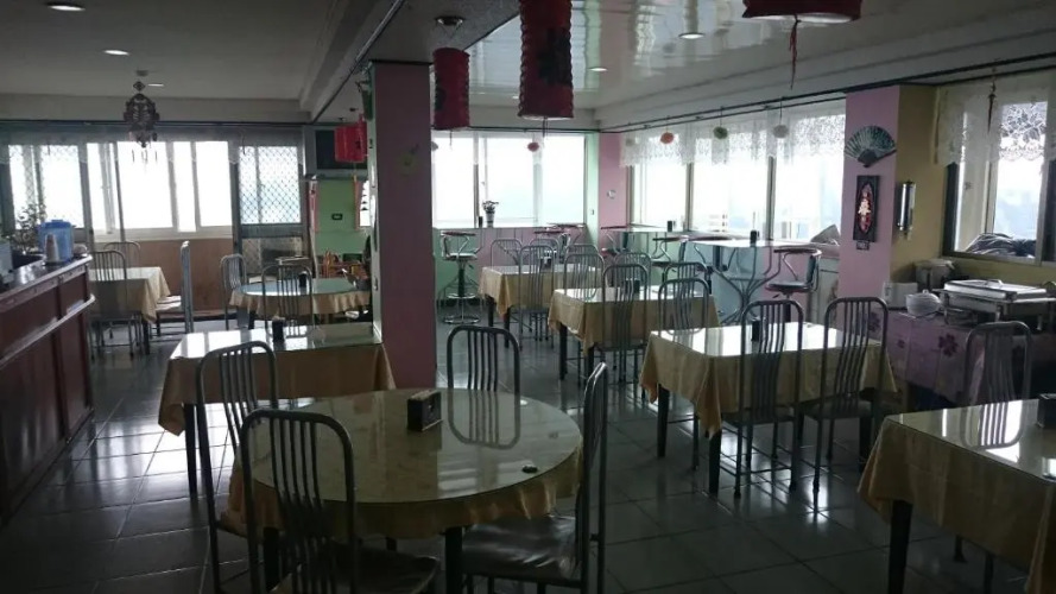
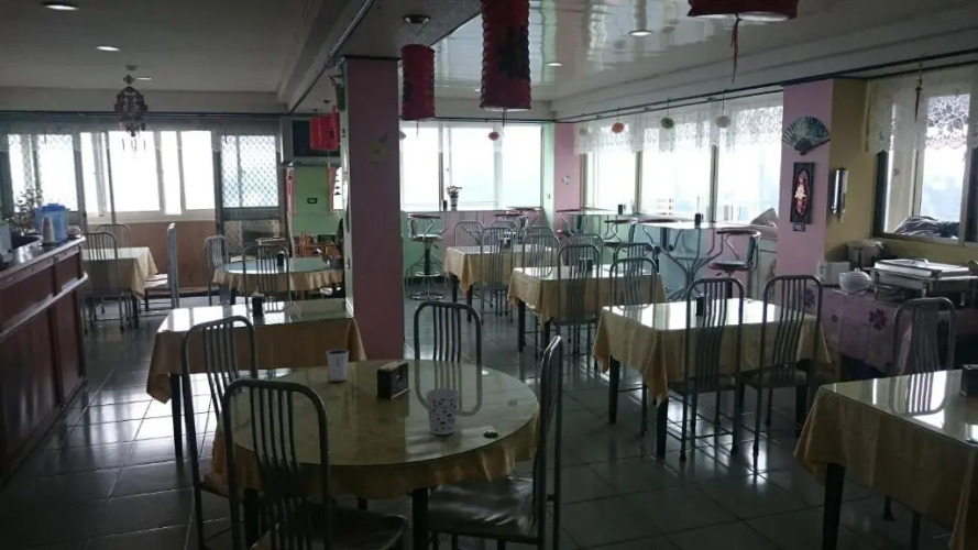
+ dixie cup [325,349,350,382]
+ cup [424,387,461,436]
